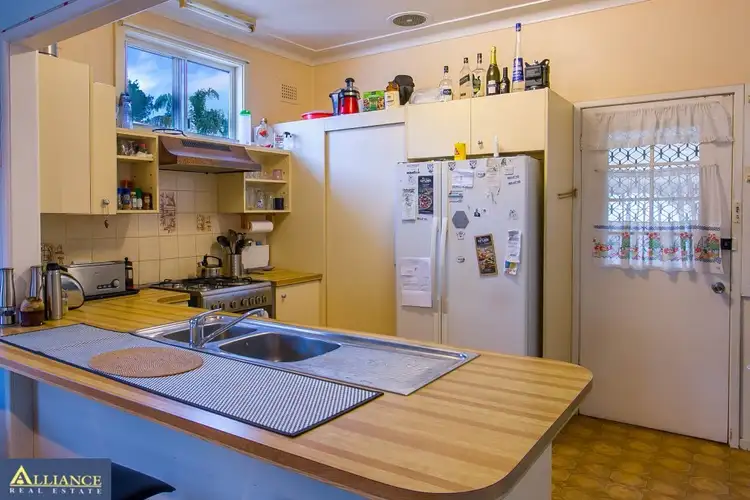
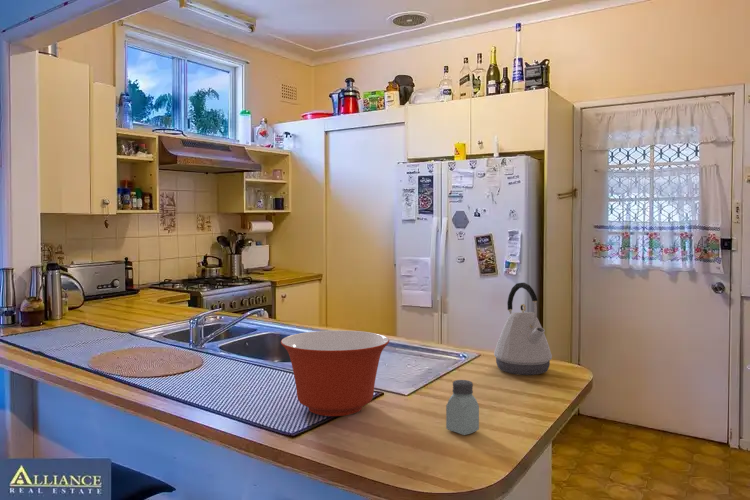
+ kettle [493,282,553,376]
+ mixing bowl [280,330,390,417]
+ saltshaker [445,379,480,436]
